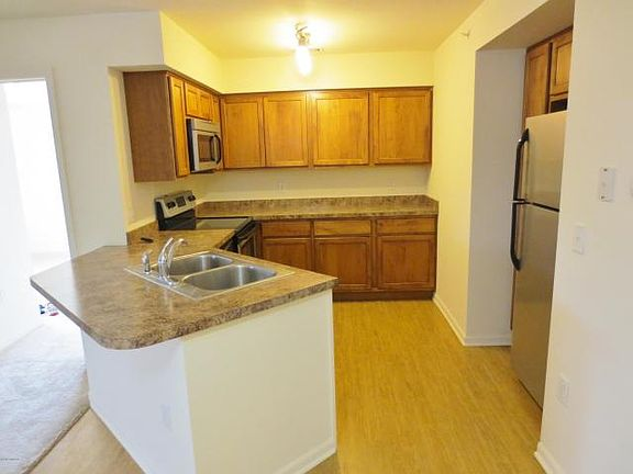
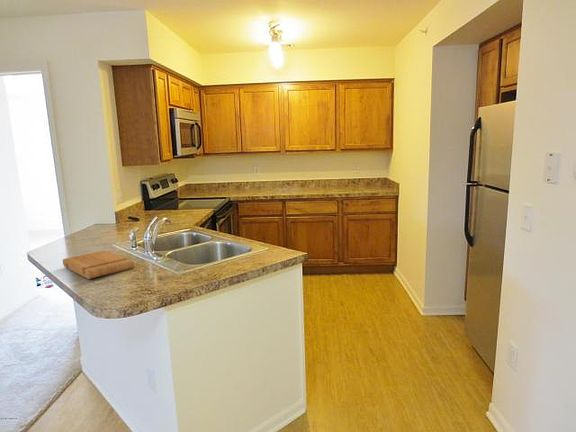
+ cutting board [62,250,135,280]
